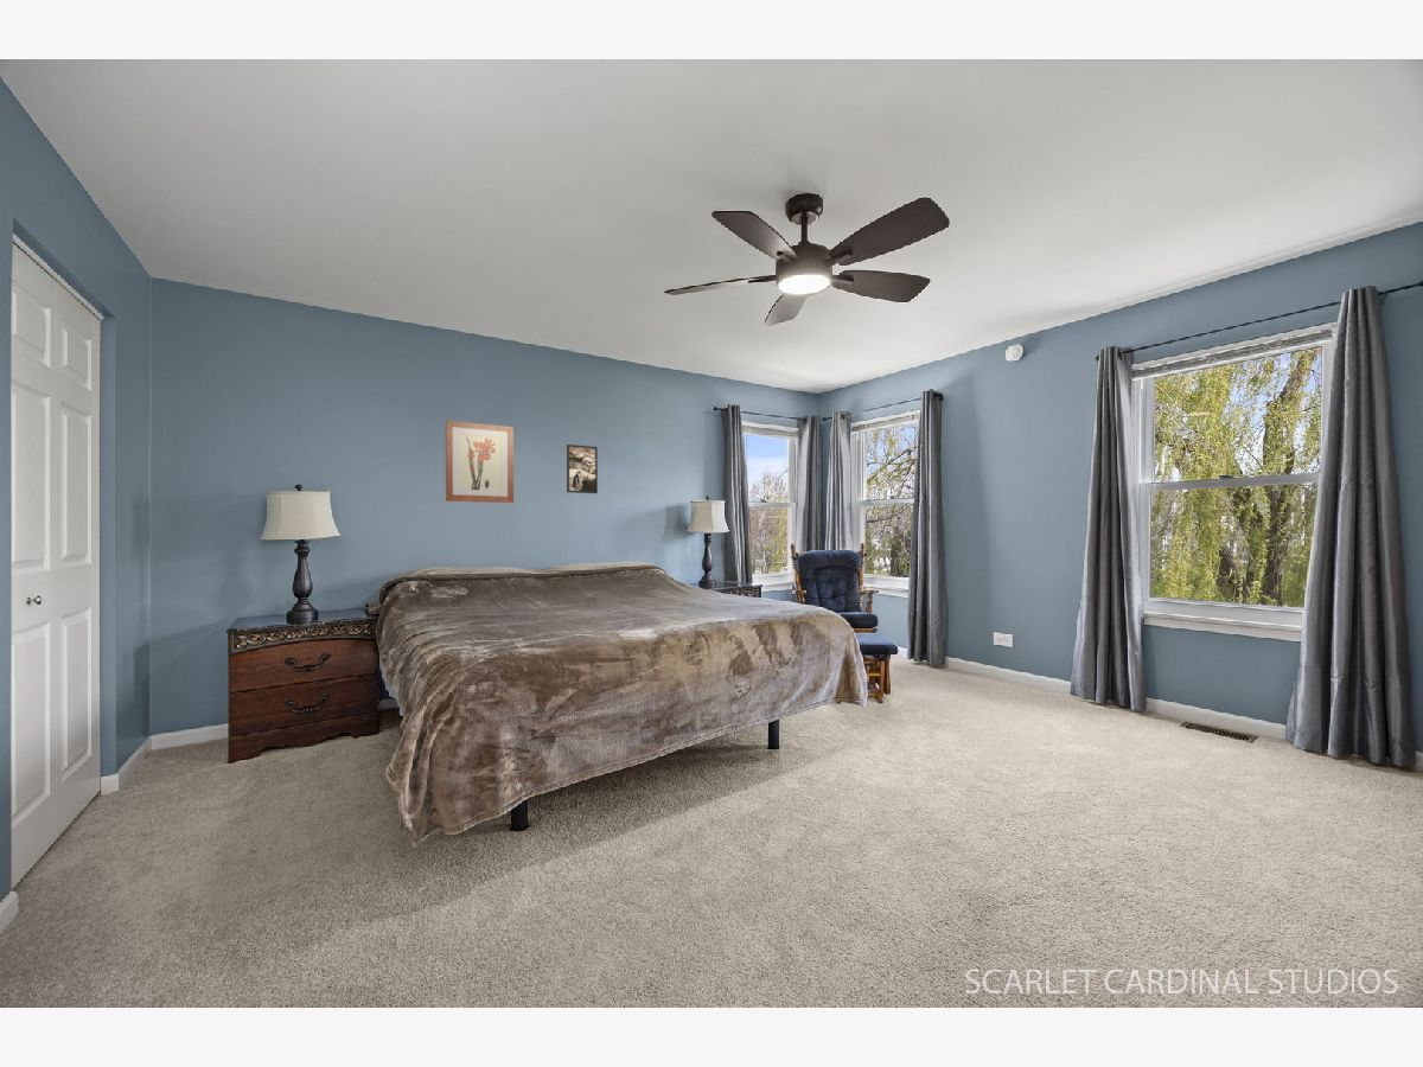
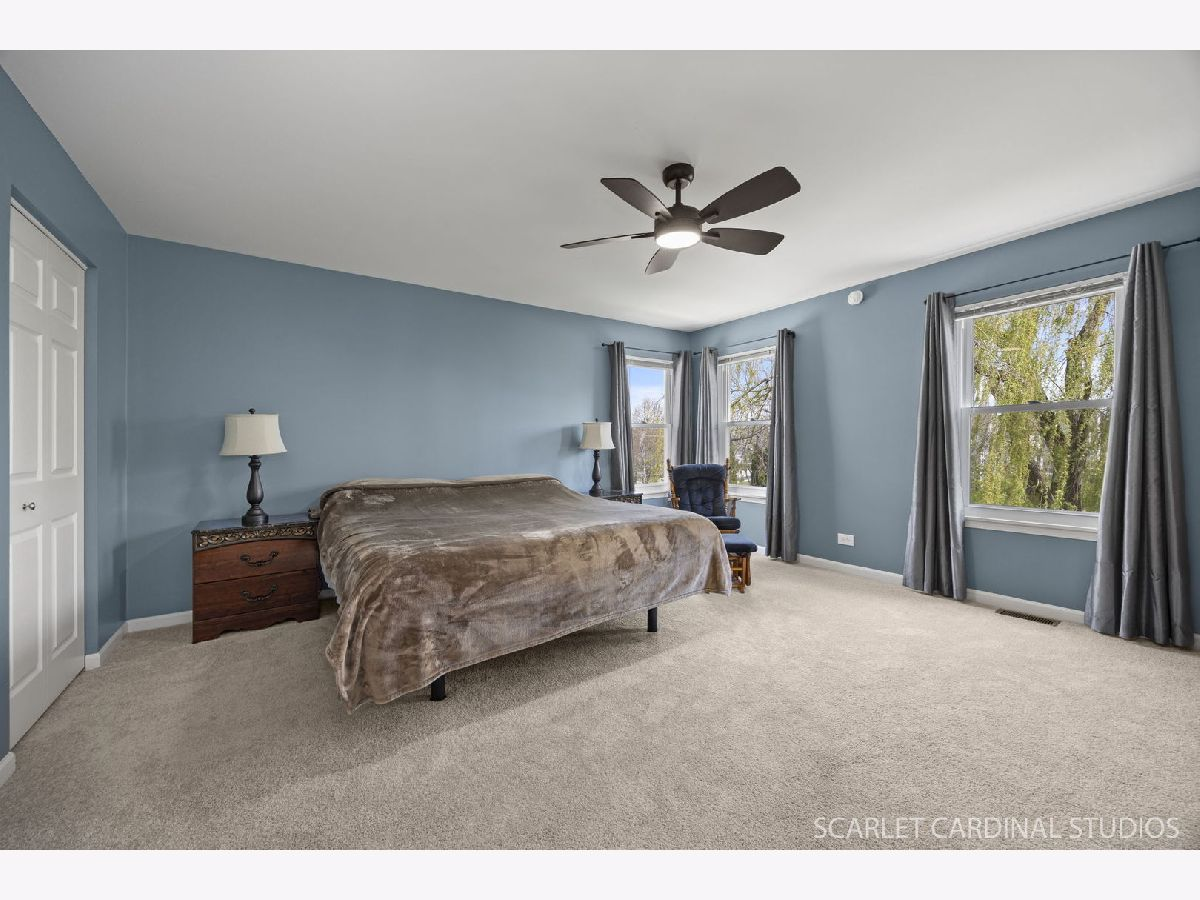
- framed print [566,443,599,494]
- wall art [445,420,515,504]
